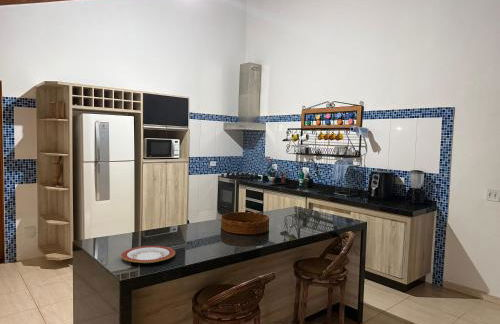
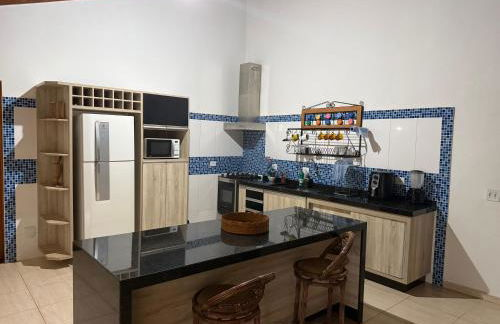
- plate [120,245,176,264]
